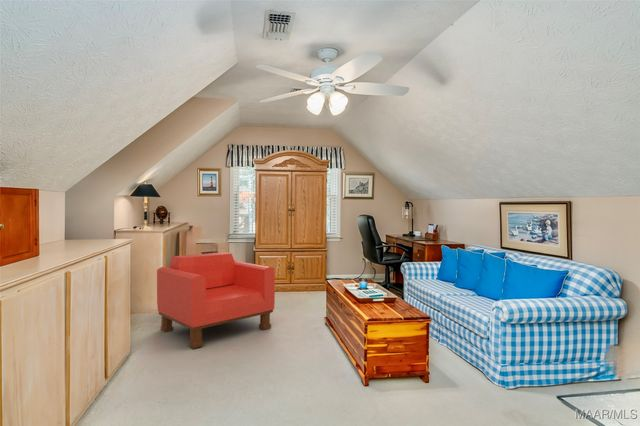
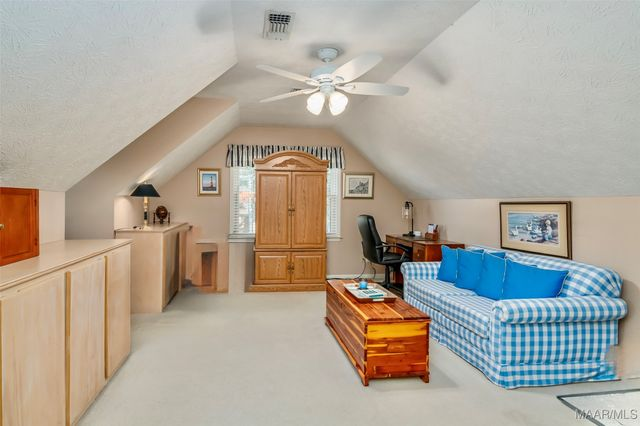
- armchair [156,251,276,349]
